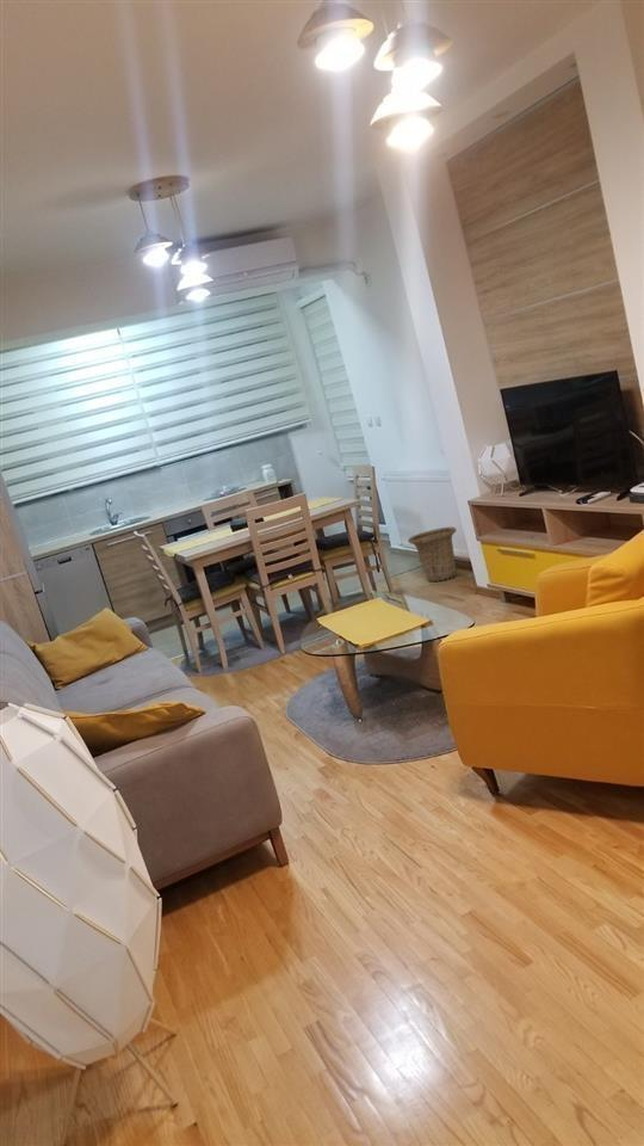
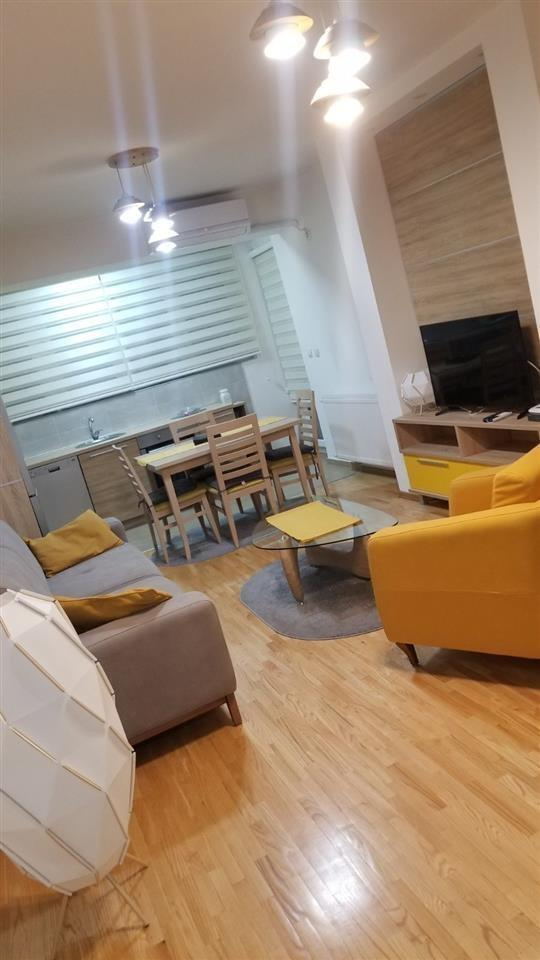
- basket [407,526,458,584]
